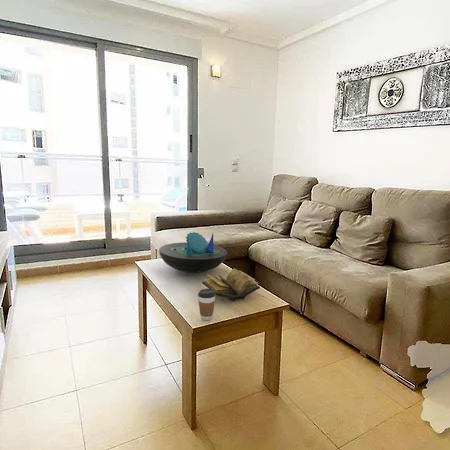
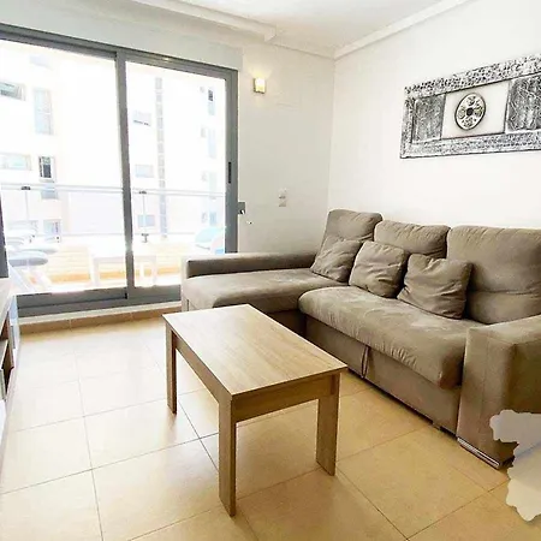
- book [202,267,261,302]
- decorative bowl [158,231,228,274]
- coffee cup [197,288,216,321]
